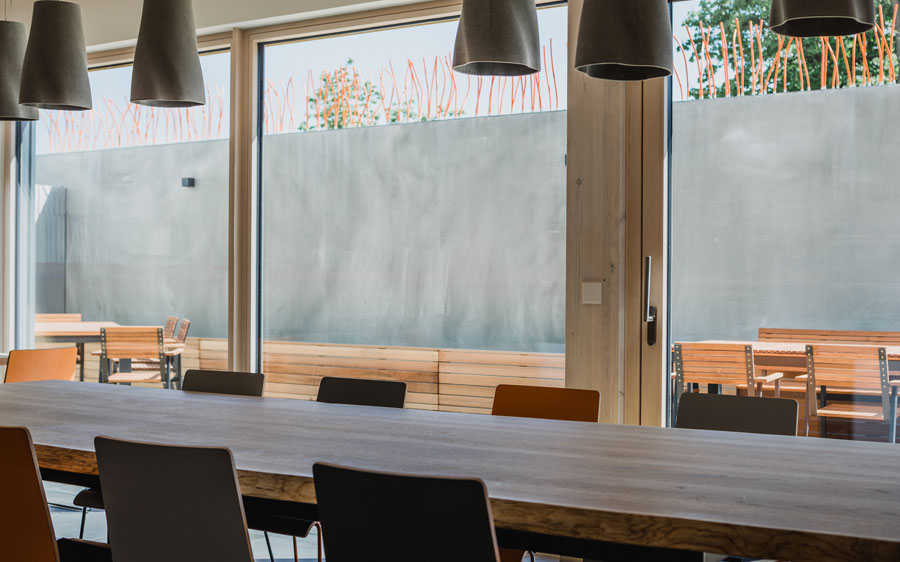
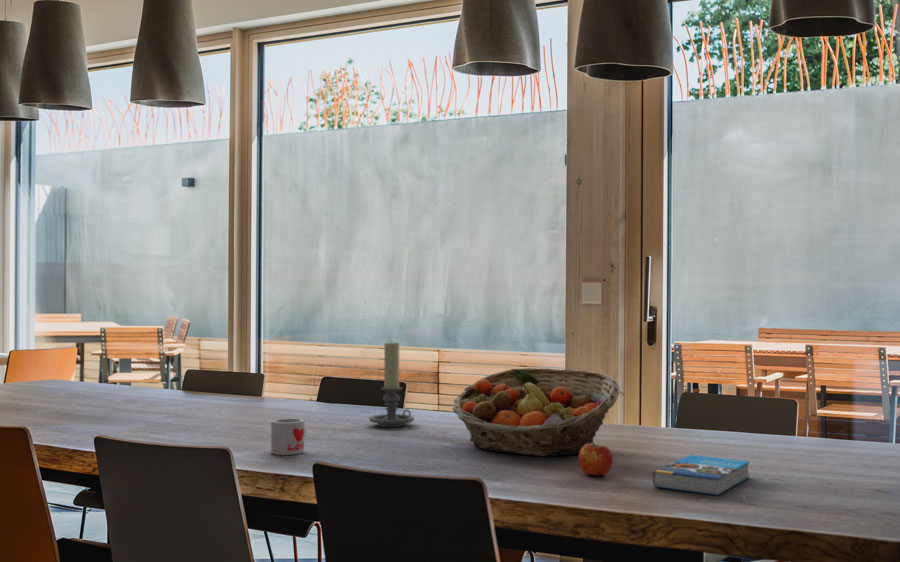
+ mug [270,417,308,456]
+ apple [577,441,614,477]
+ book [652,454,751,497]
+ fruit basket [451,367,620,457]
+ candle holder [368,342,415,428]
